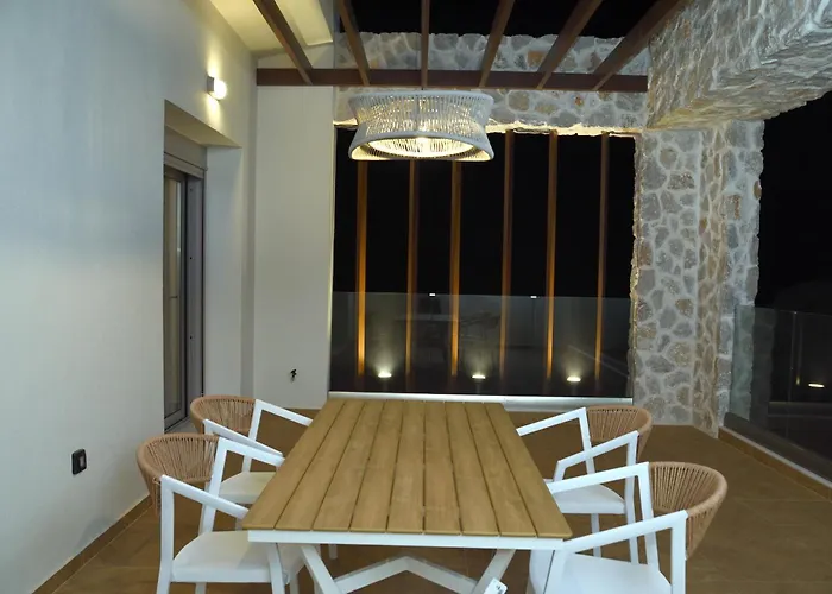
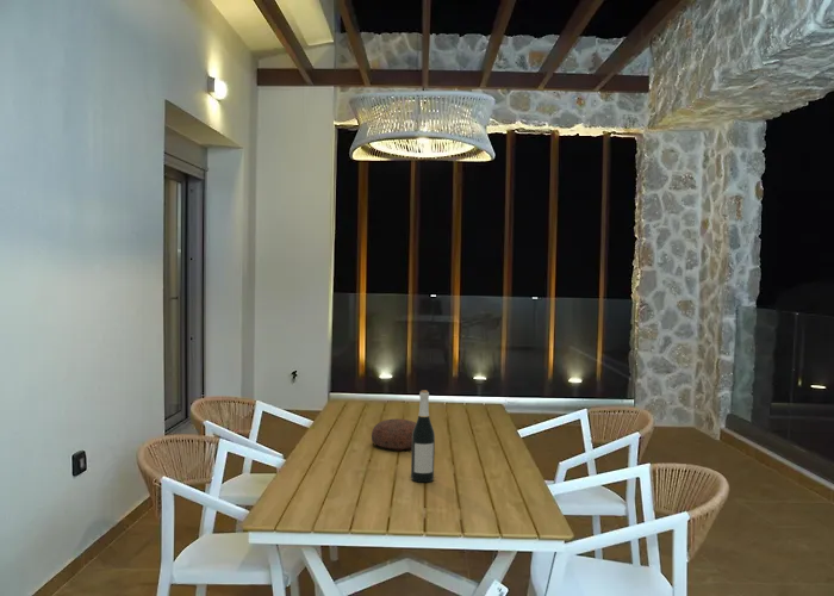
+ wine bottle [410,390,436,484]
+ decorative bowl [371,417,417,452]
